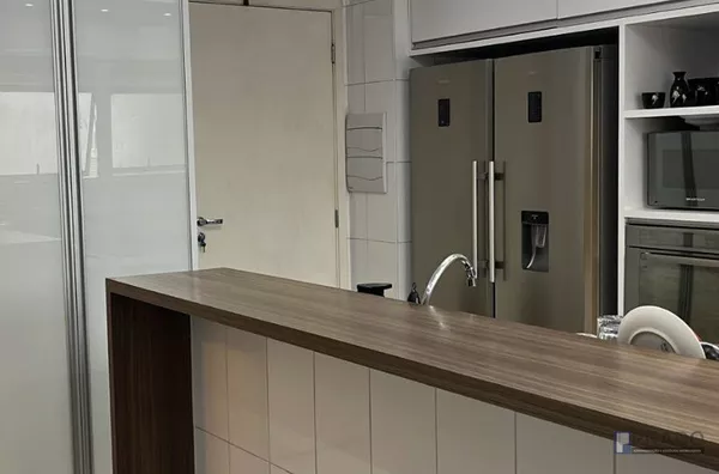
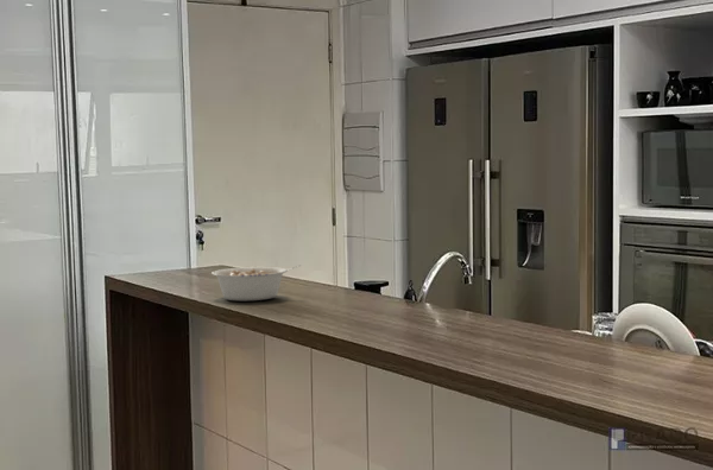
+ legume [210,263,303,301]
